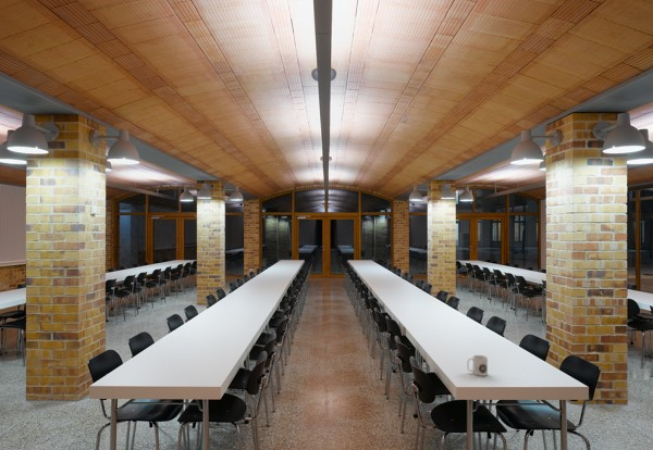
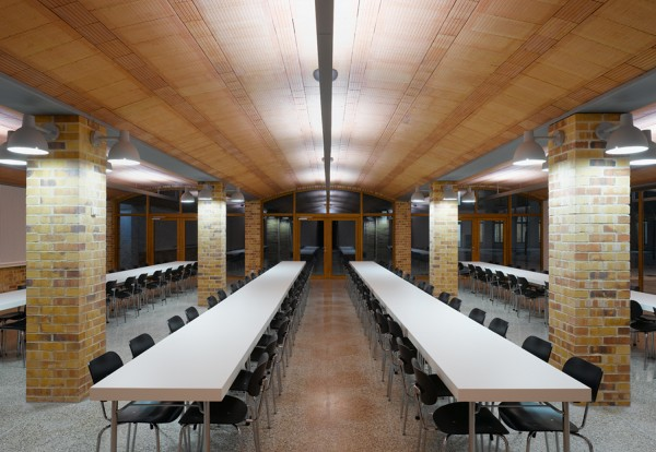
- mug [466,354,489,377]
